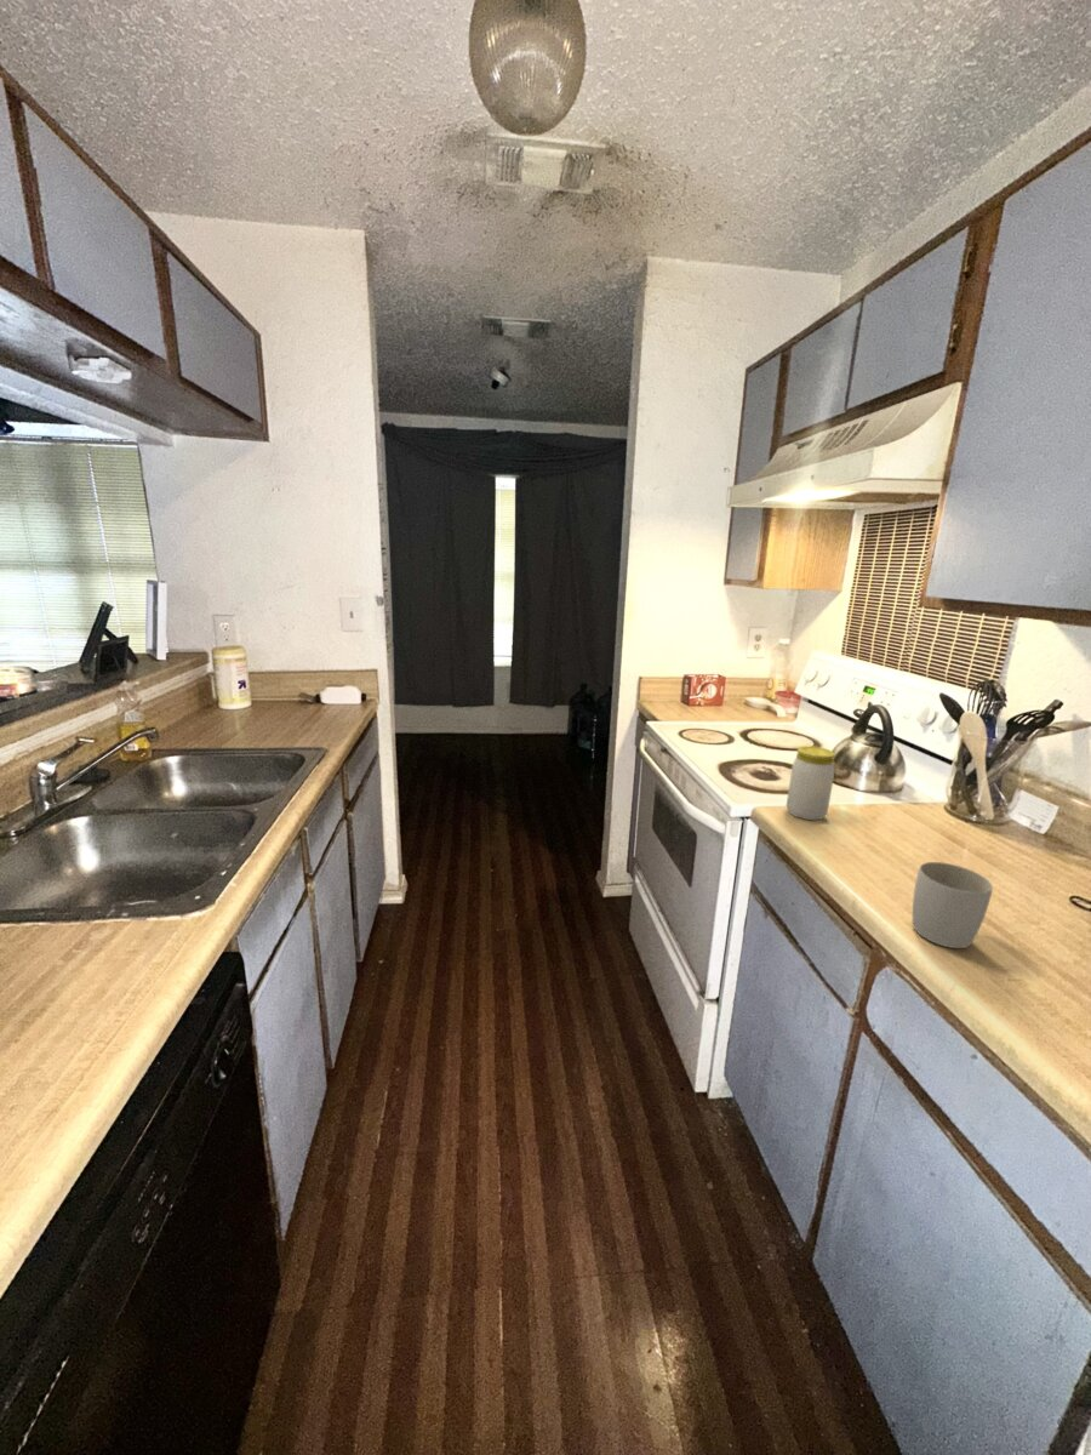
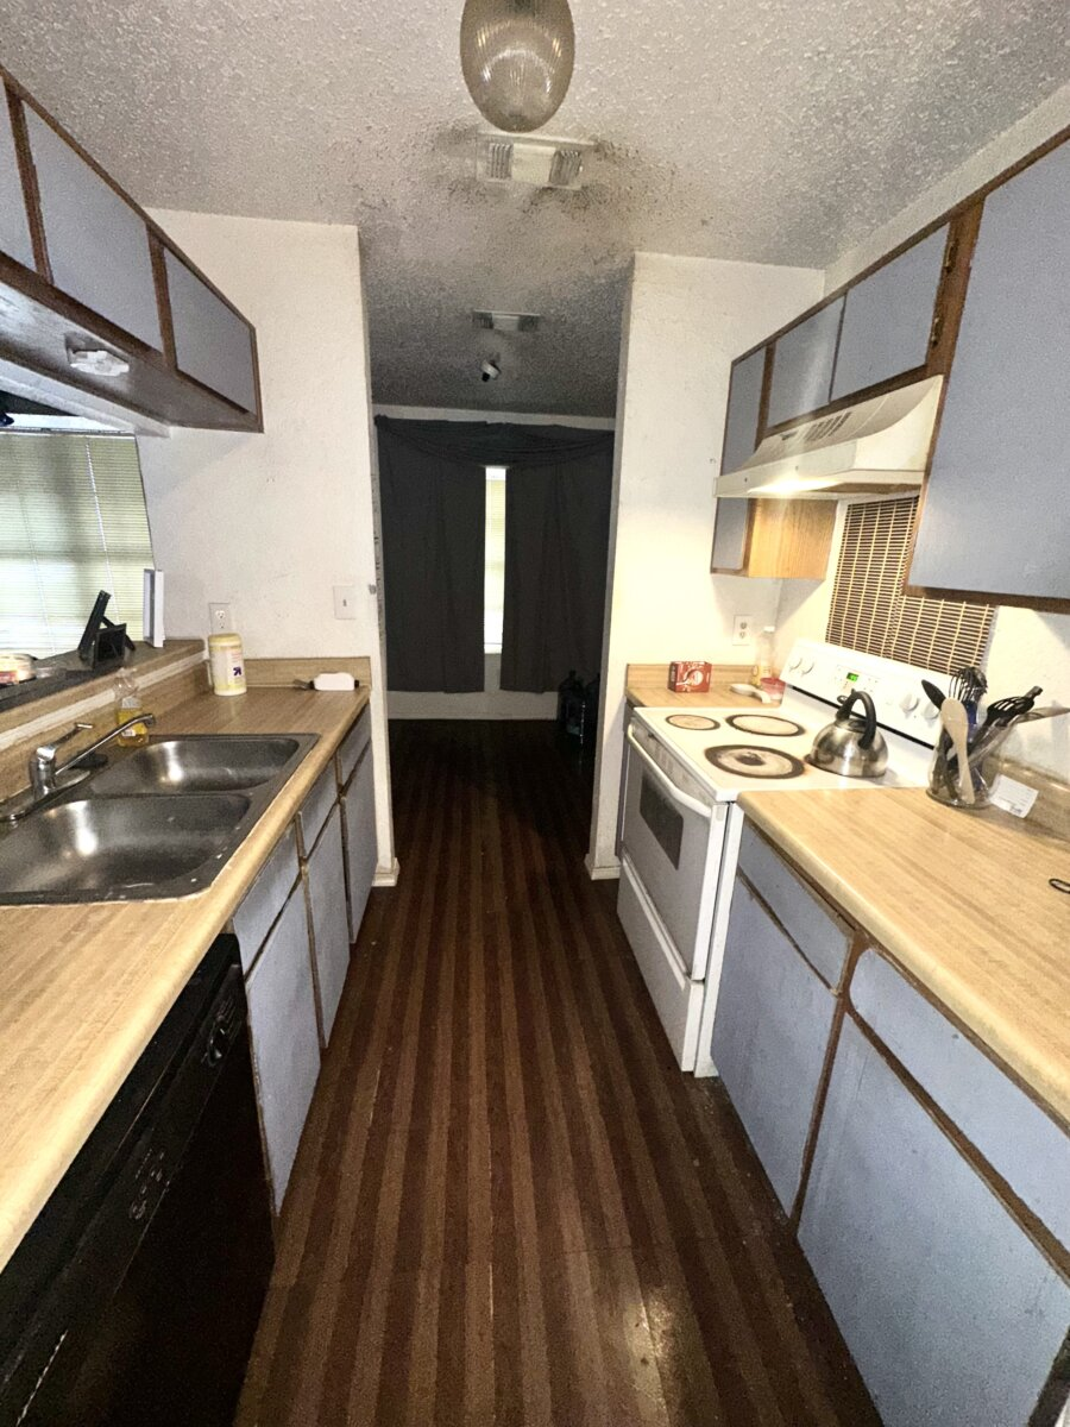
- jar [786,744,836,821]
- mug [912,861,994,949]
